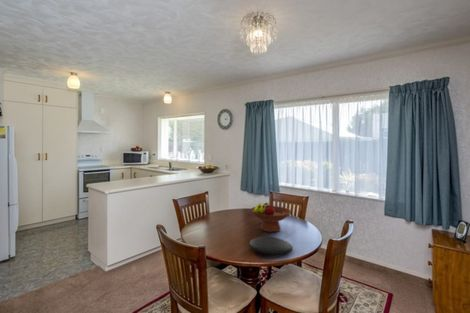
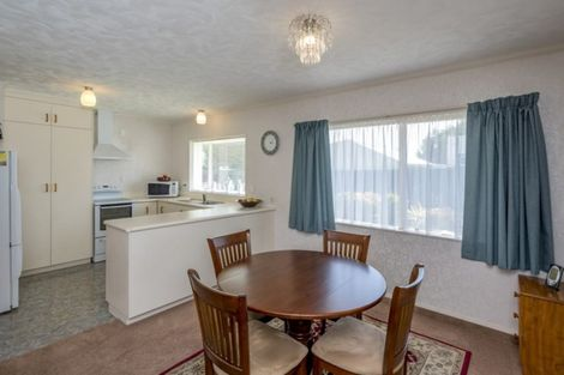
- fruit bowl [250,202,292,233]
- plate [248,236,294,256]
